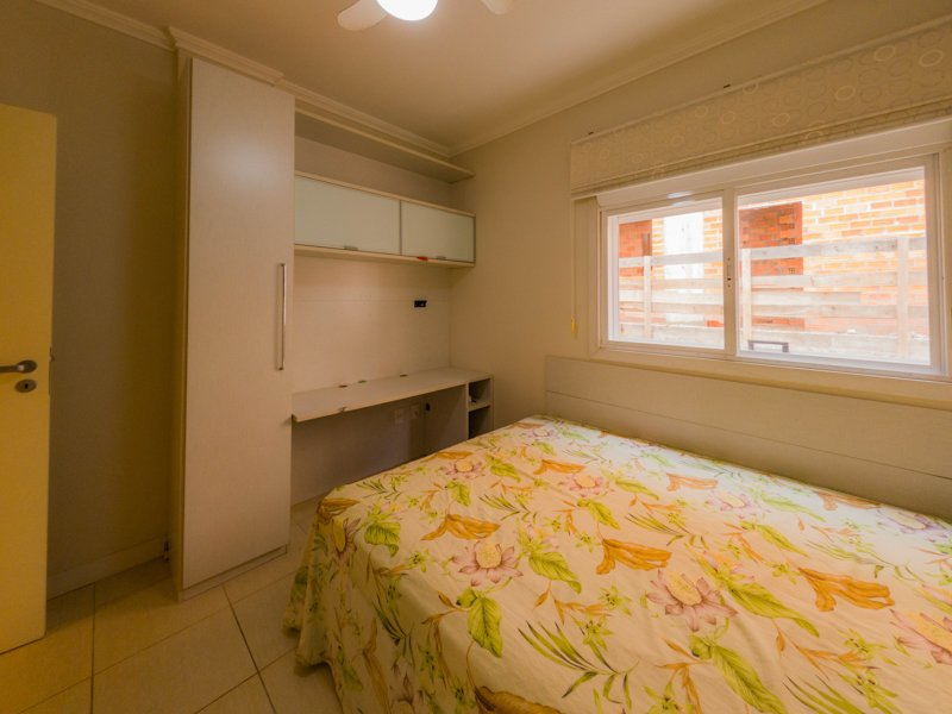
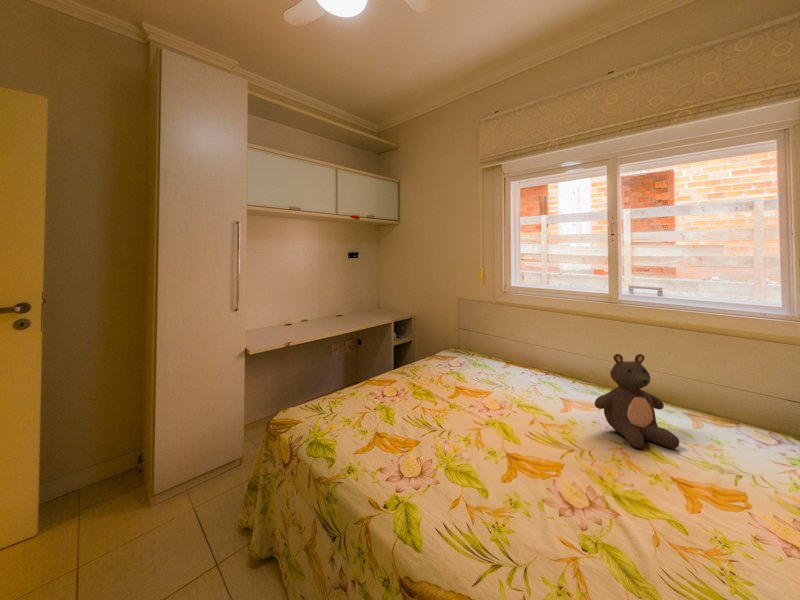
+ teddy bear [594,353,680,449]
